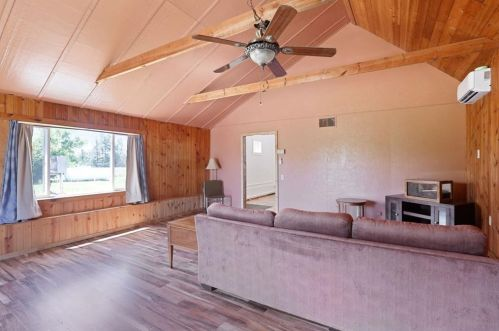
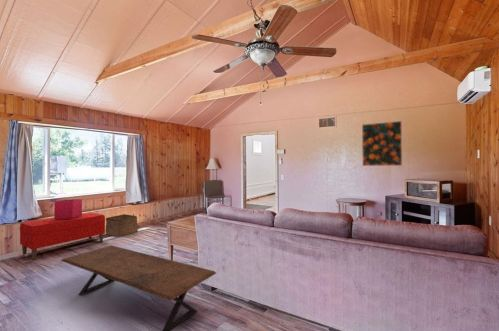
+ storage bin [53,198,83,219]
+ coffee table [60,244,217,331]
+ storage bin [105,213,138,238]
+ bench [19,212,106,261]
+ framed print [361,120,403,167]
